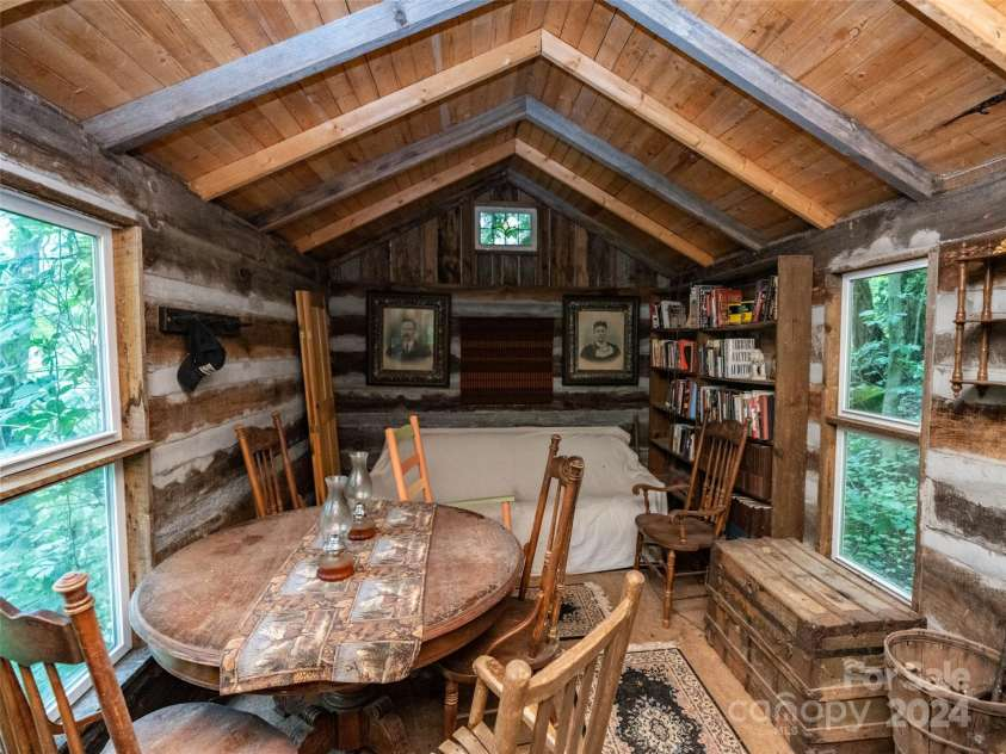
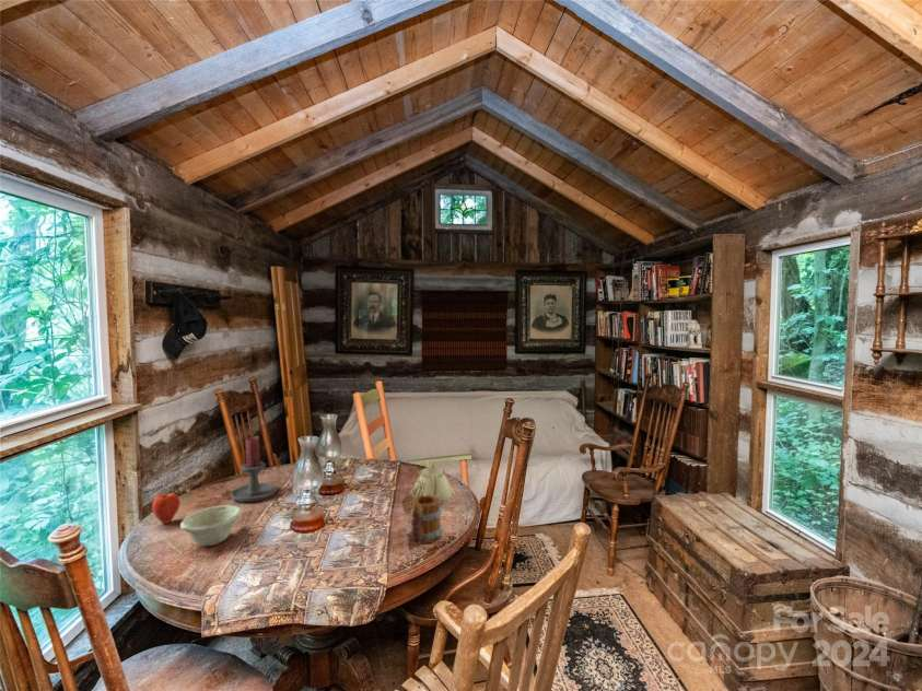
+ bowl [179,504,243,547]
+ candle holder [230,435,278,503]
+ teapot [411,460,453,505]
+ apple [151,492,182,525]
+ mug [409,495,444,547]
